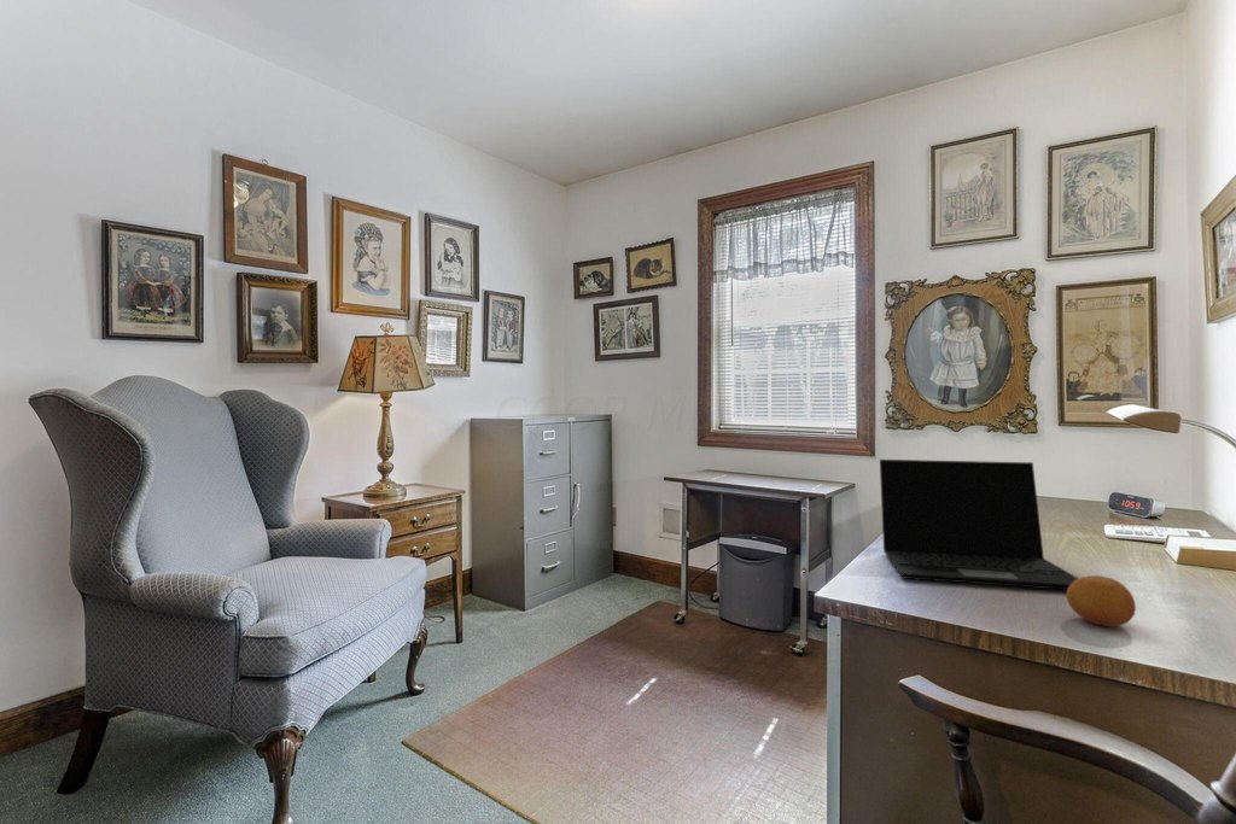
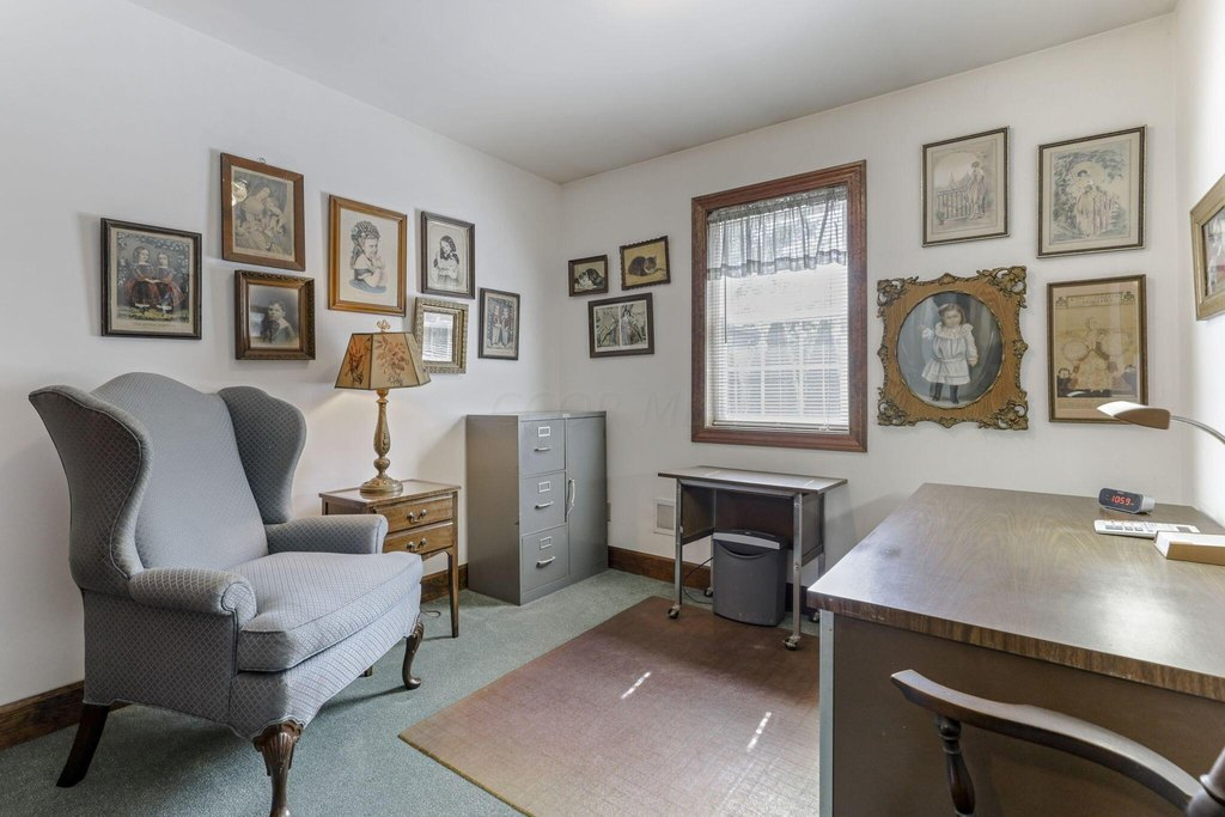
- laptop [879,458,1079,591]
- fruit [1065,574,1137,627]
